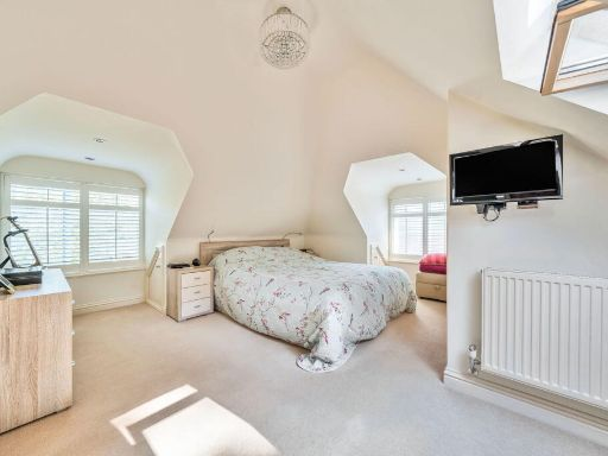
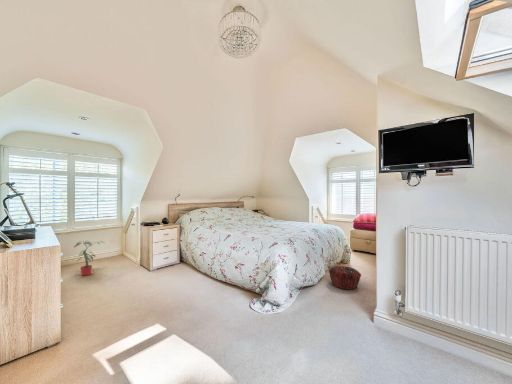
+ potted plant [73,239,107,276]
+ woven basket [328,265,362,291]
